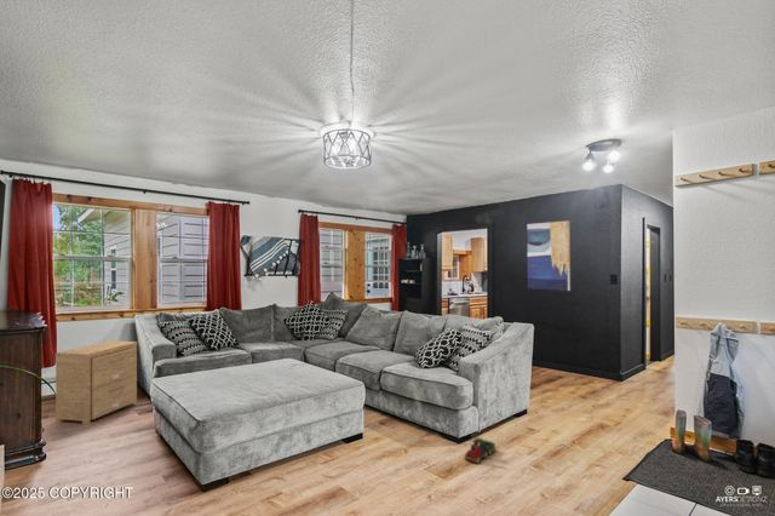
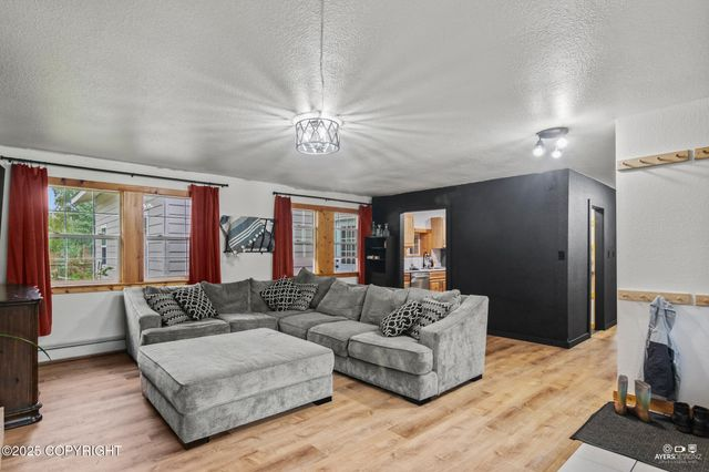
- toy train [463,437,496,465]
- wall art [526,219,572,292]
- side table [54,339,138,425]
